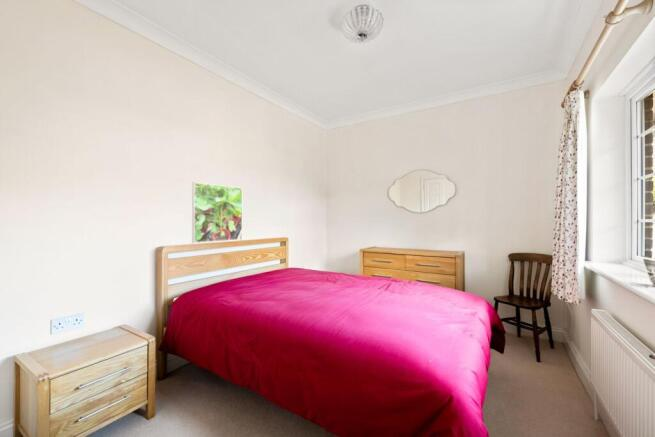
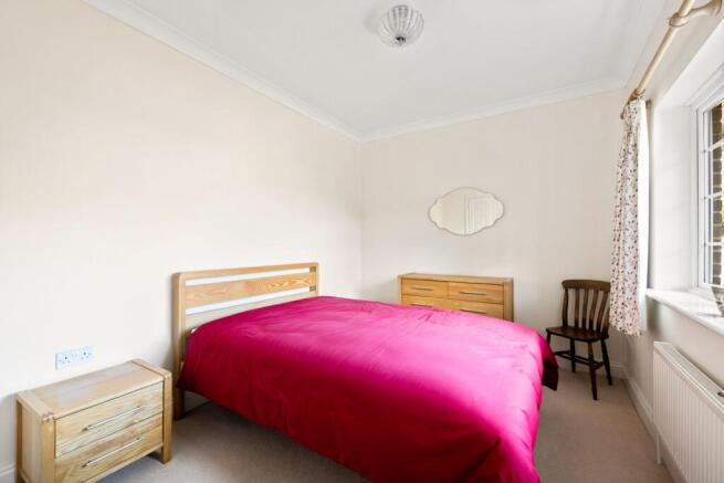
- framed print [191,181,243,244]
